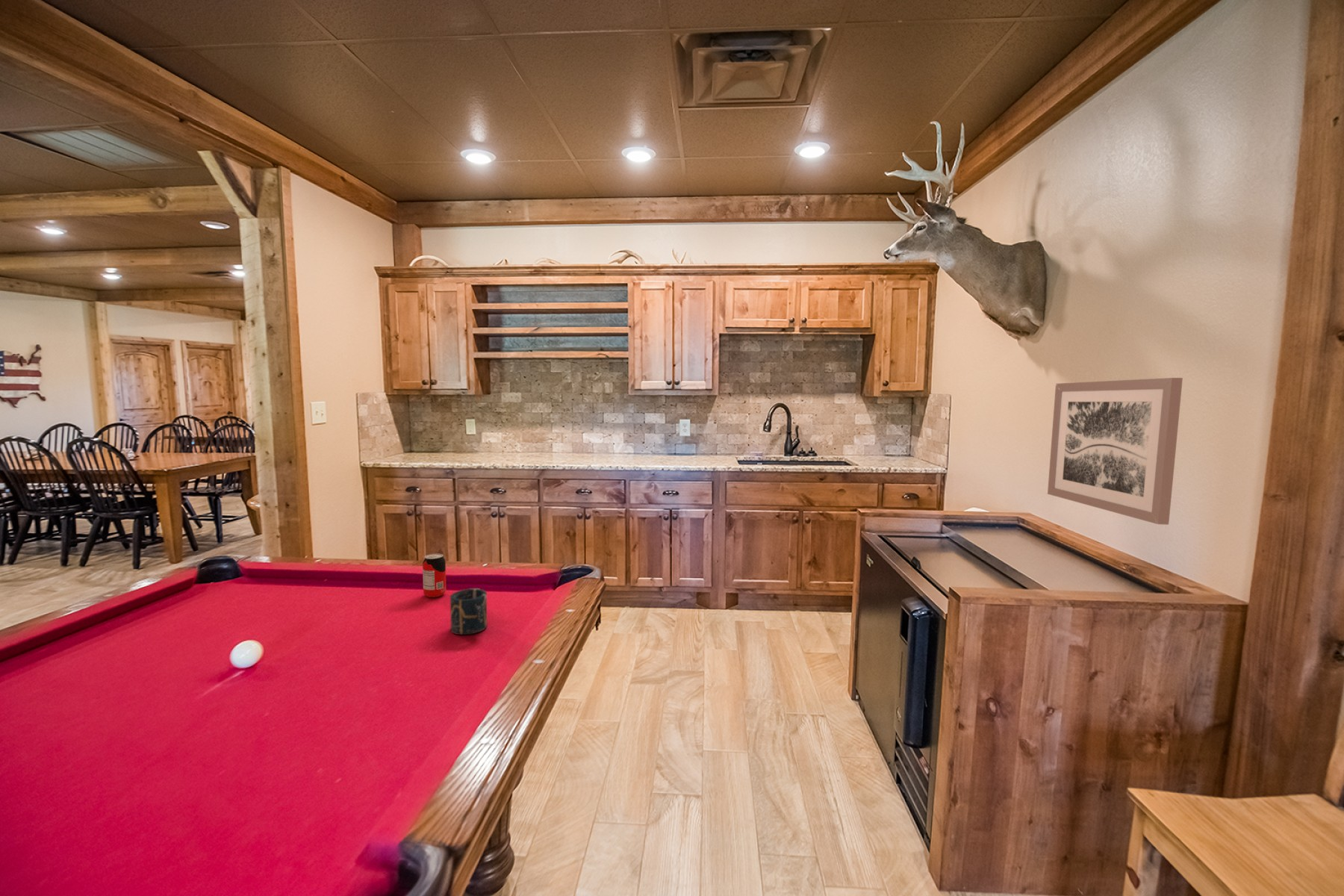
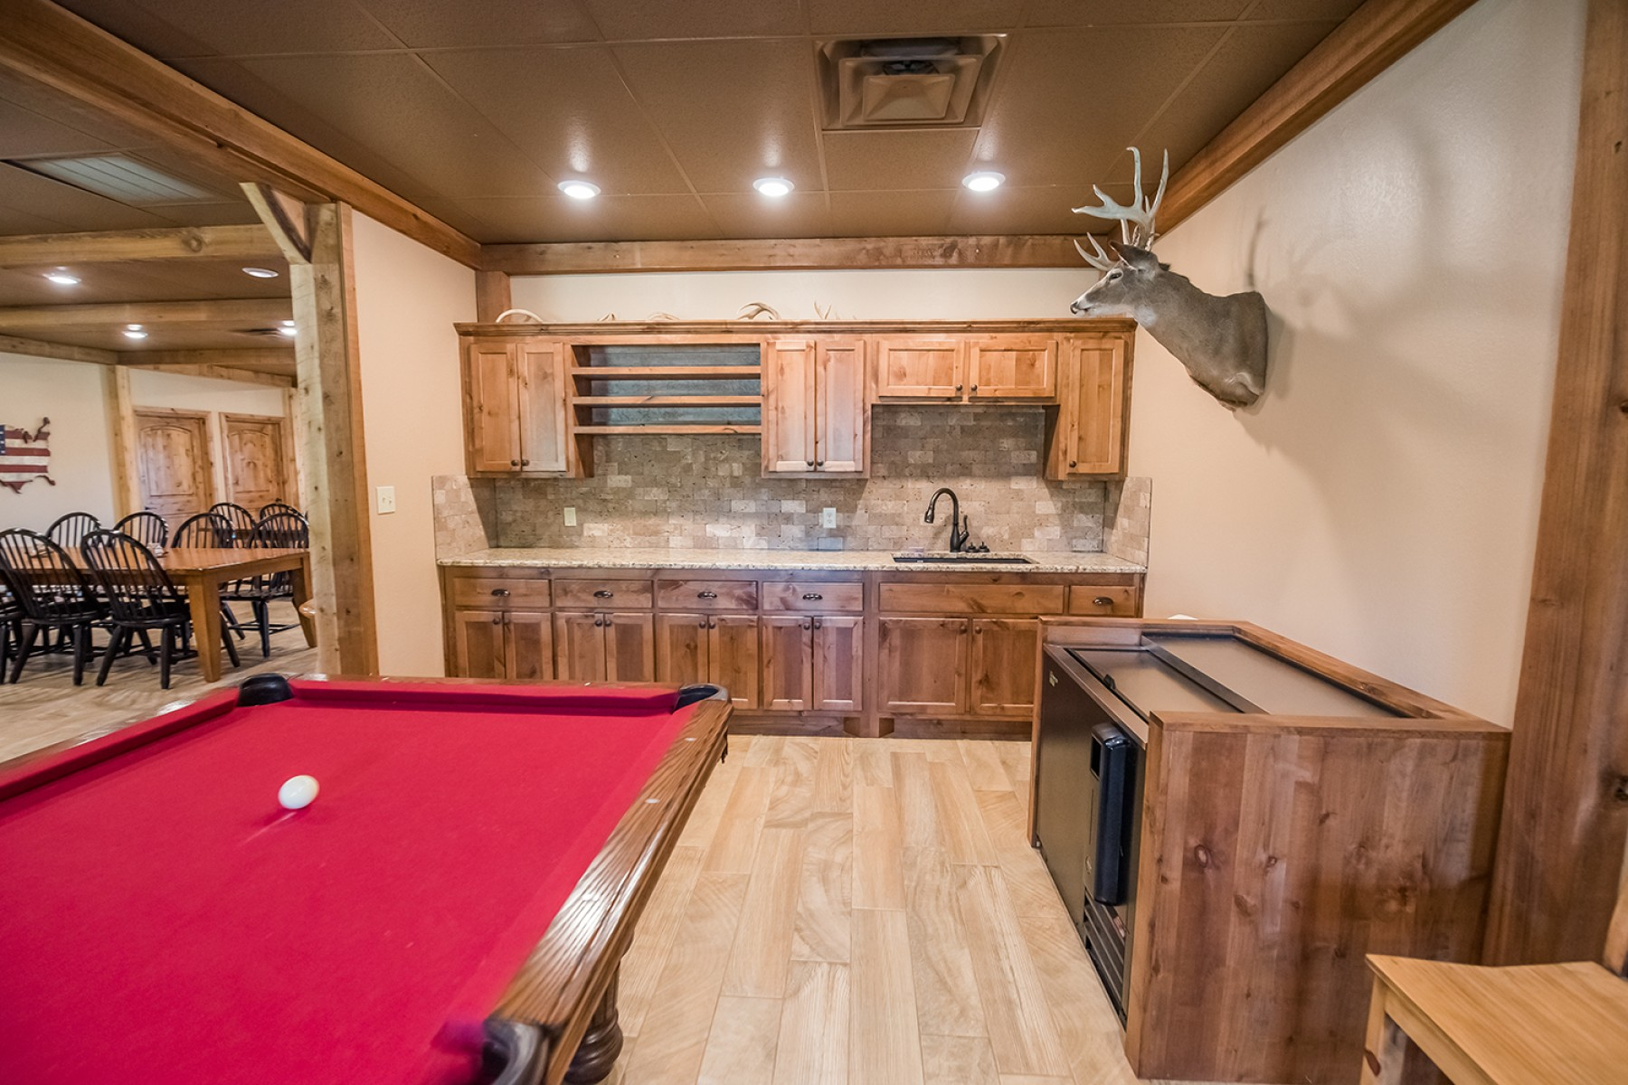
- wall art [1047,377,1183,526]
- cup [449,588,488,635]
- beverage can [422,553,447,598]
